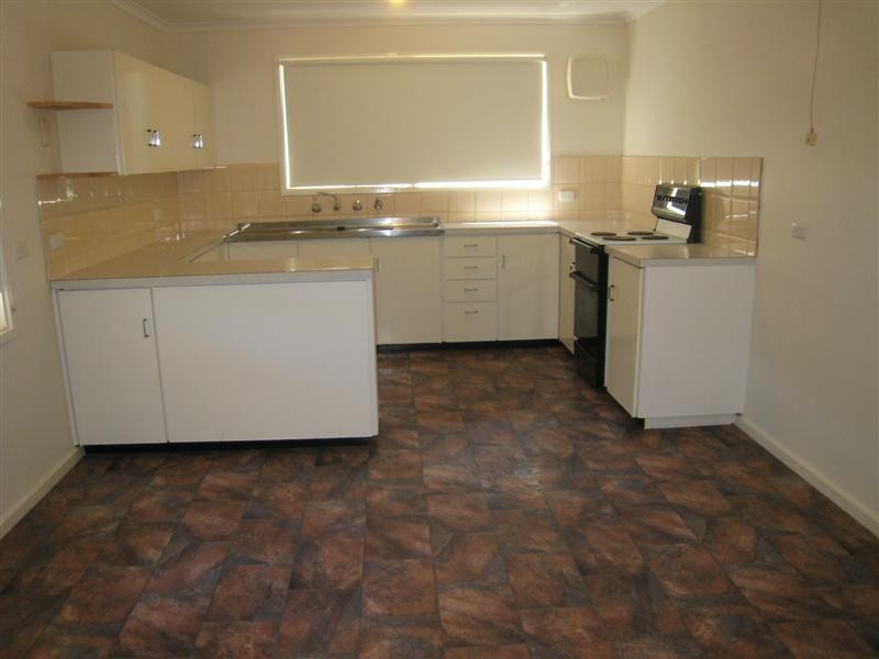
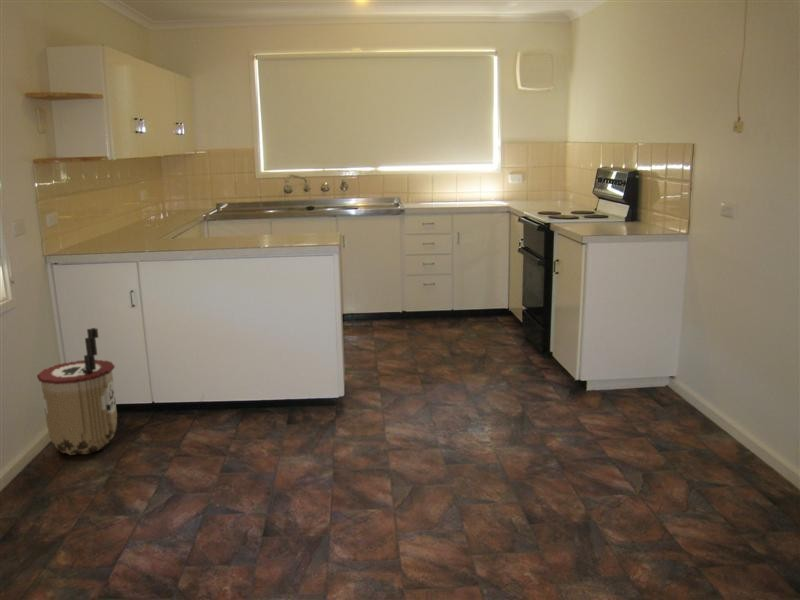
+ trash can [36,327,118,456]
